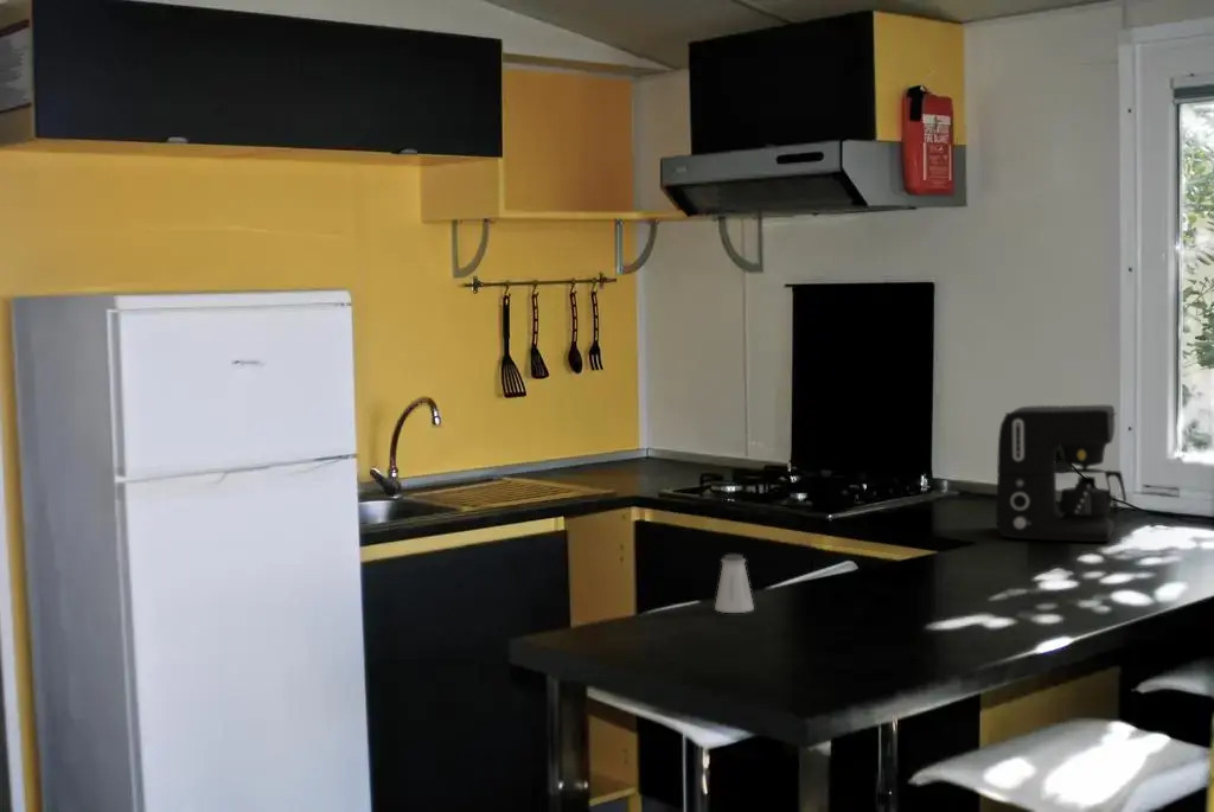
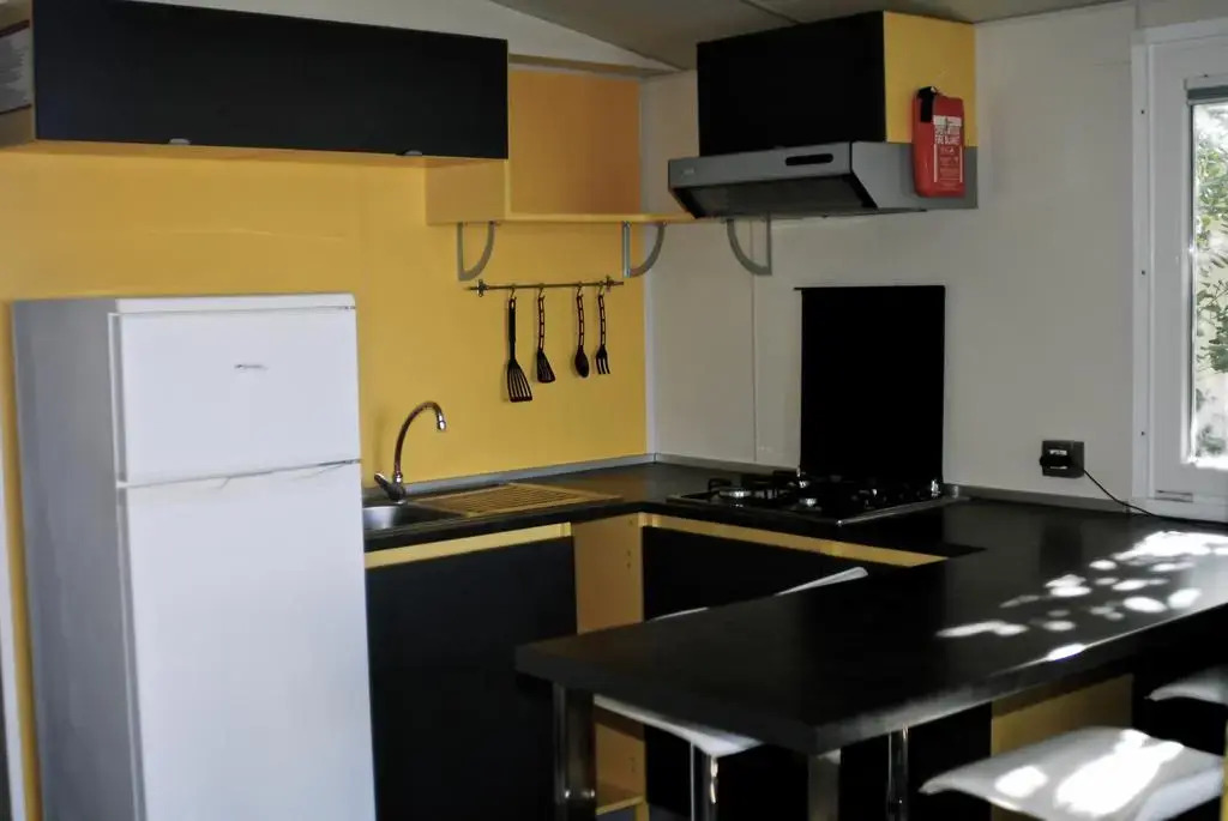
- saltshaker [714,554,755,614]
- coffee maker [995,403,1127,543]
